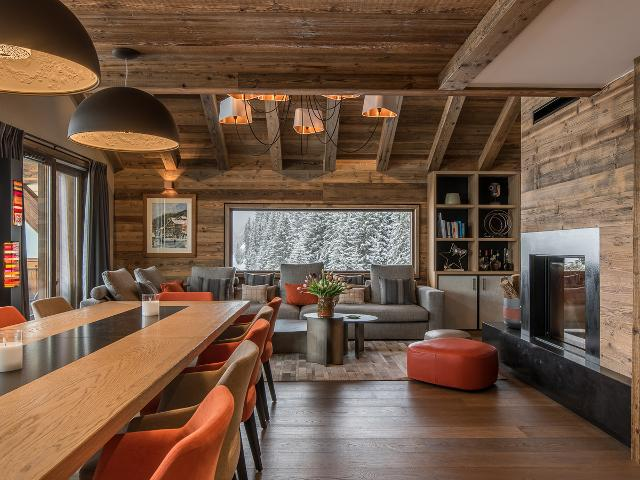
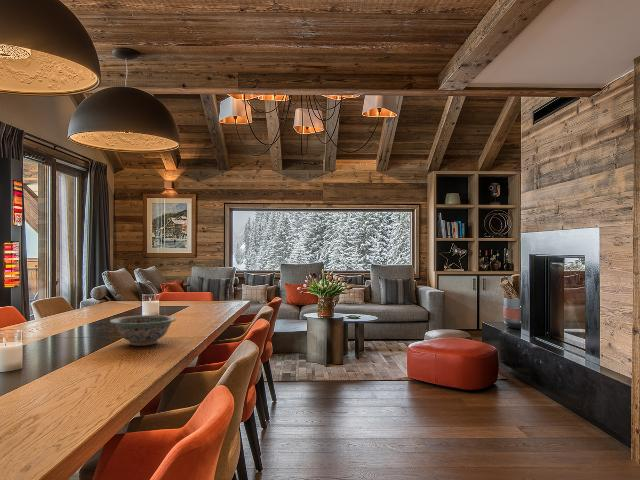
+ decorative bowl [109,314,177,347]
